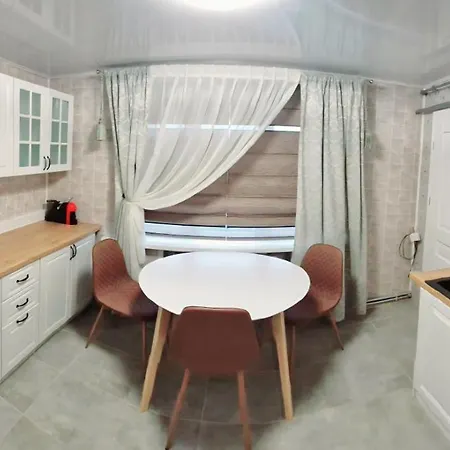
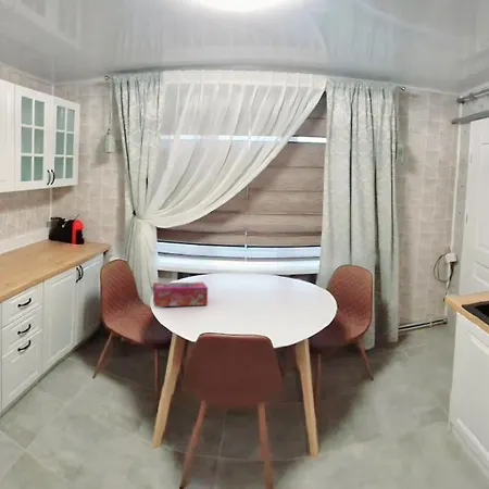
+ tissue box [152,281,209,308]
